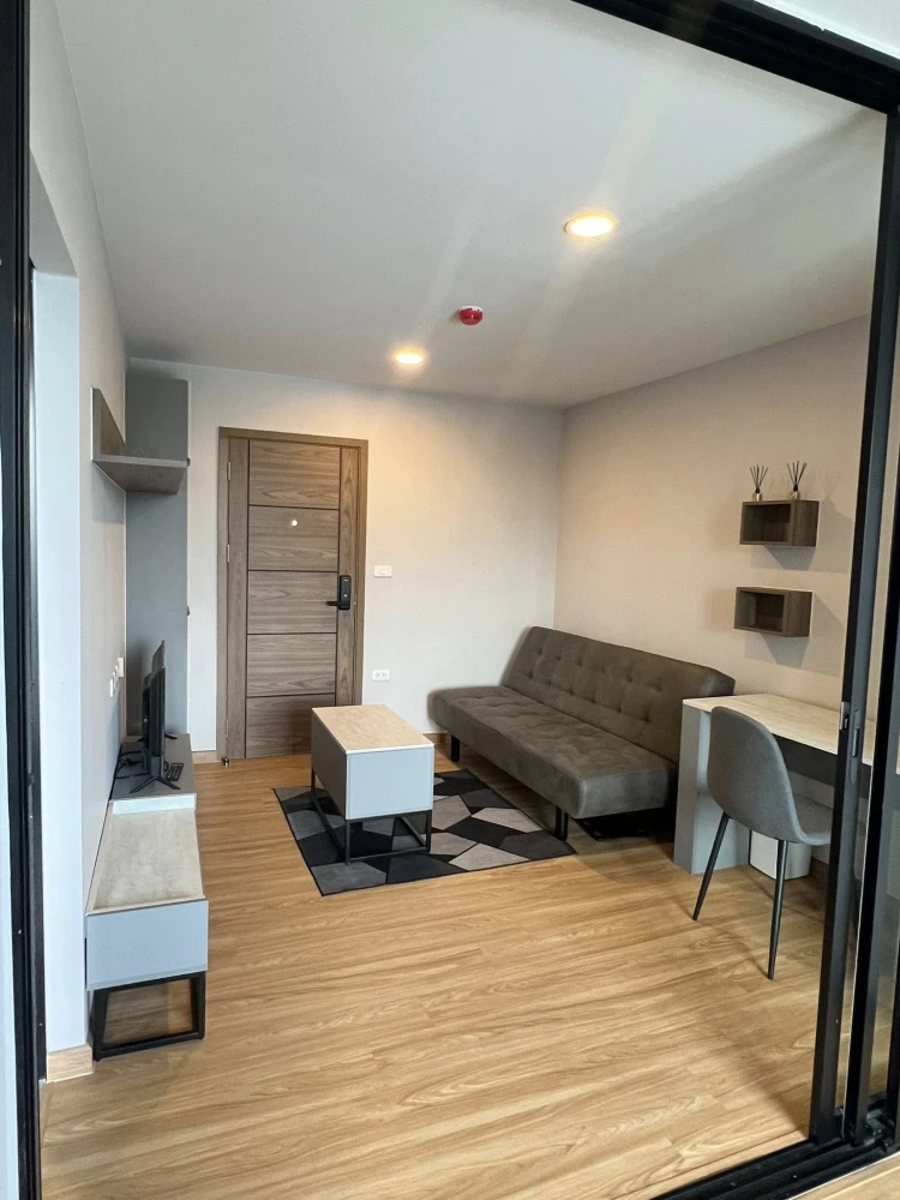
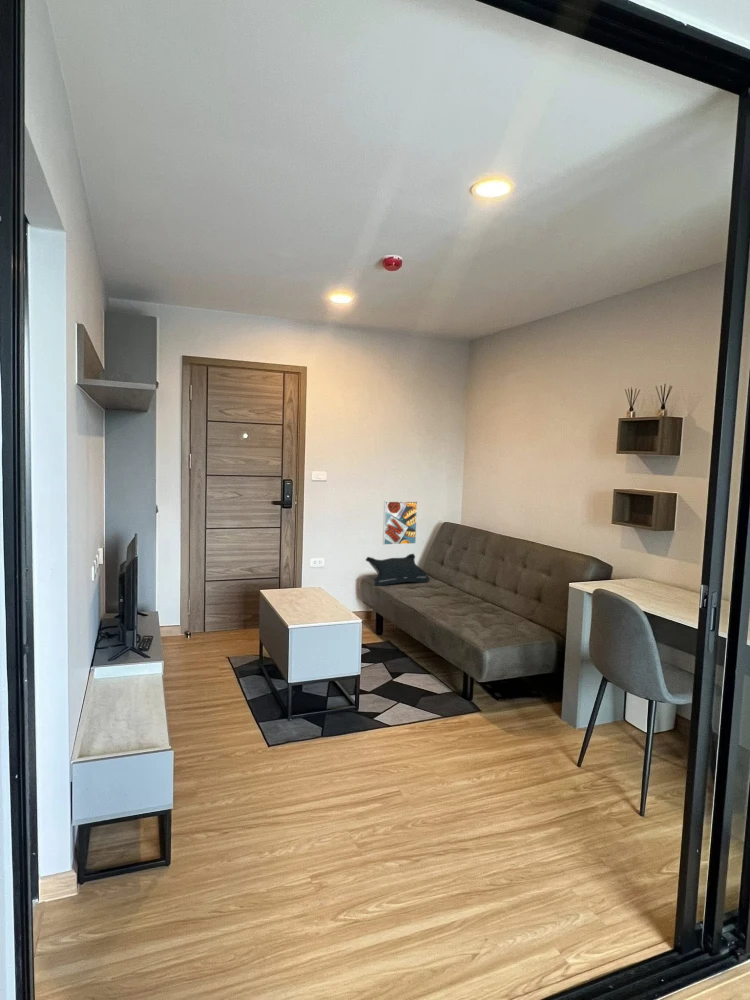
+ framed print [382,500,418,546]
+ cushion [365,553,431,587]
